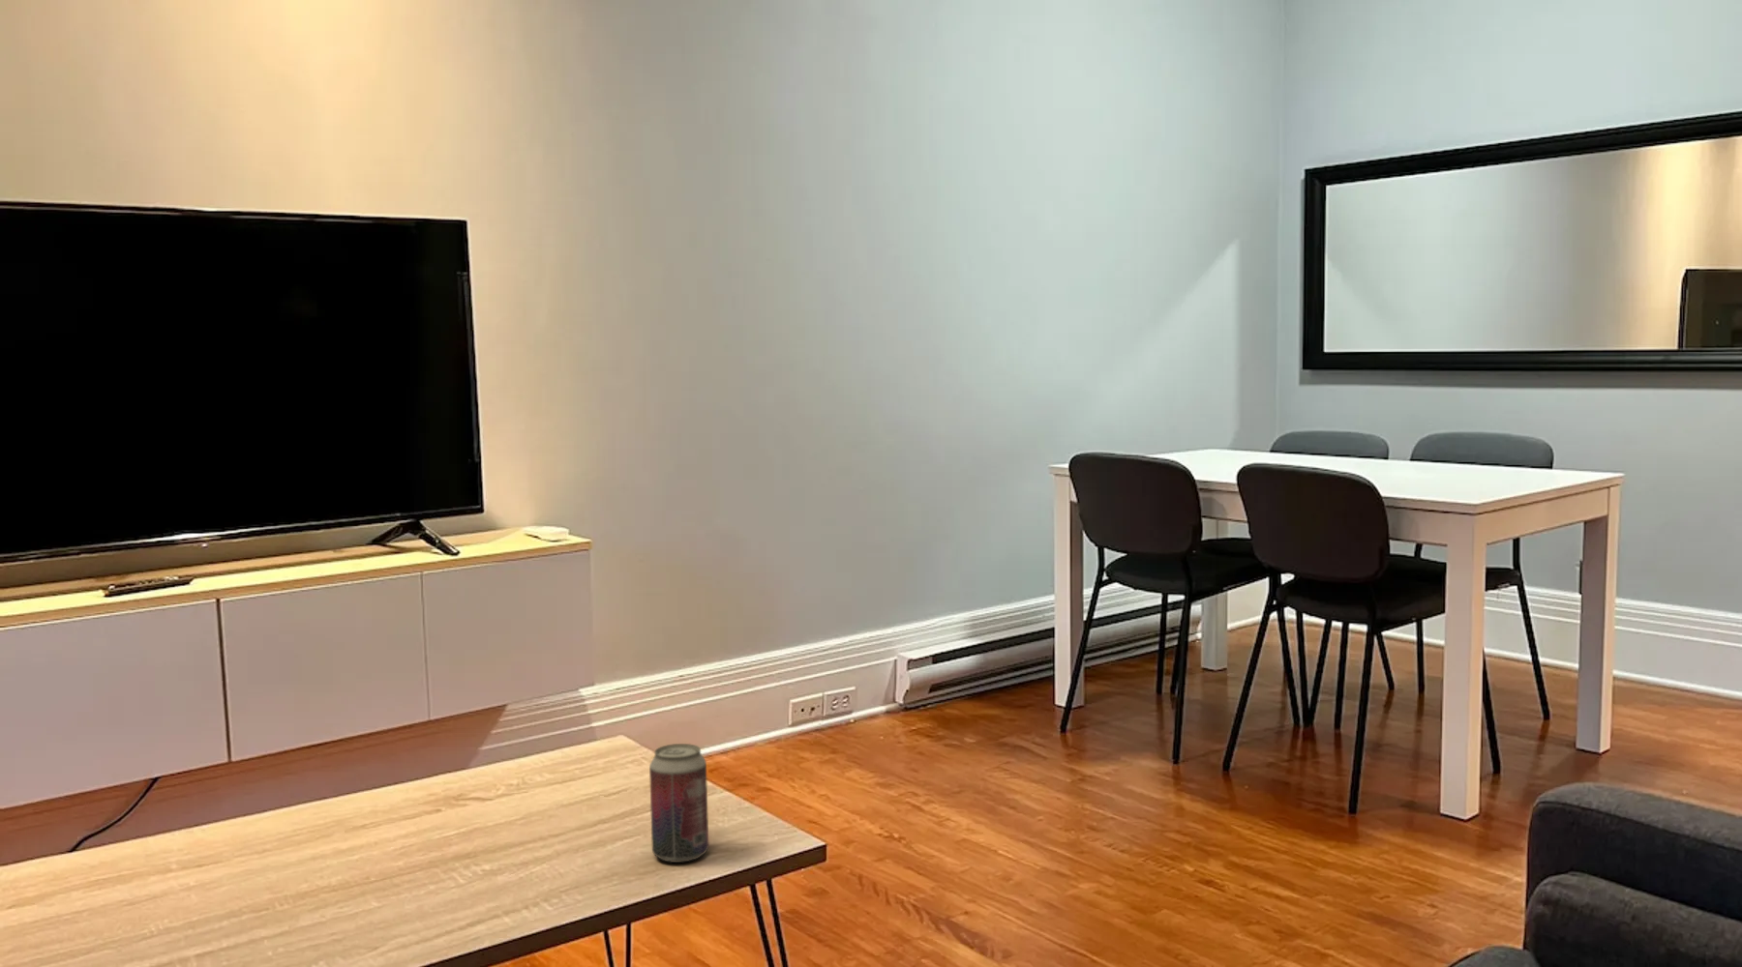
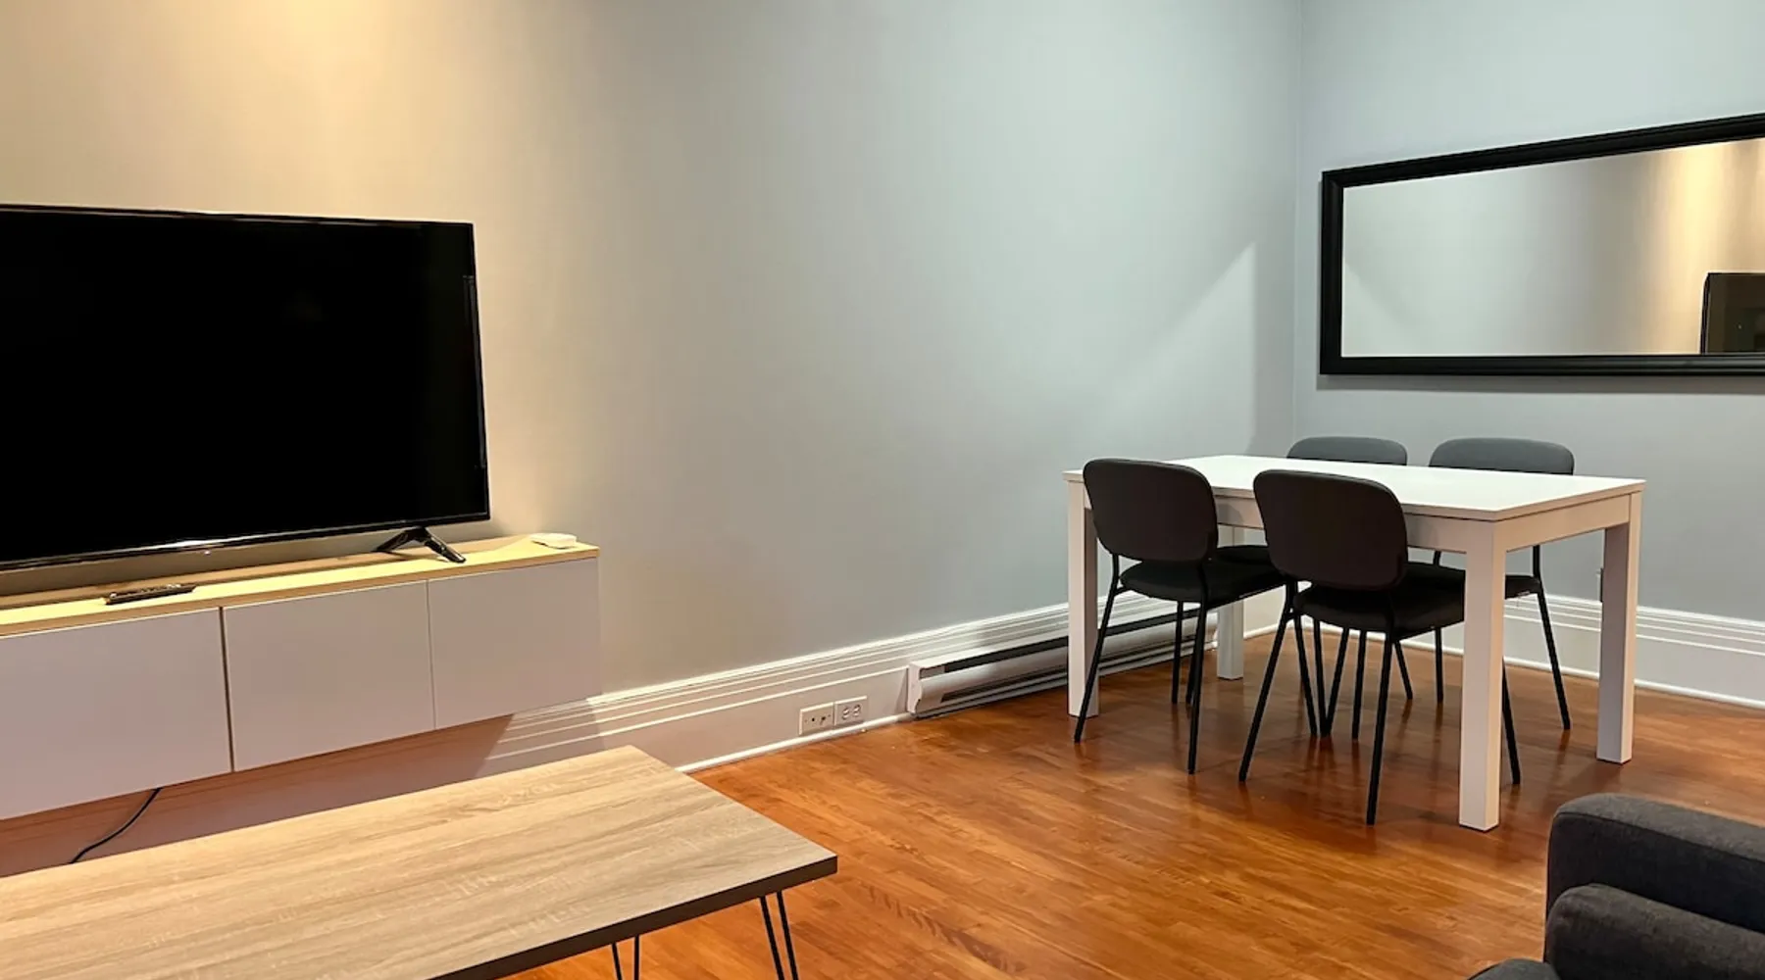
- beverage can [648,743,709,863]
